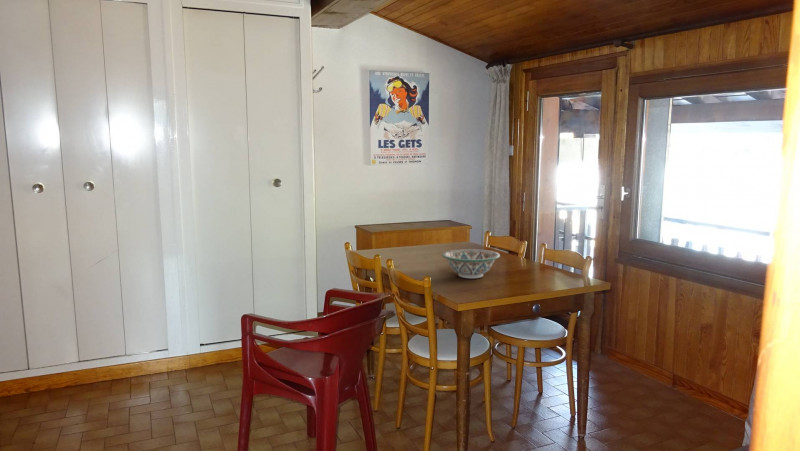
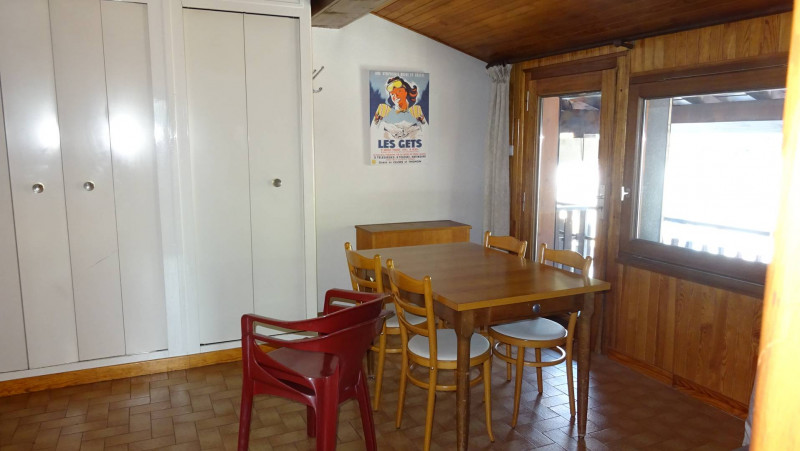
- decorative bowl [441,248,501,279]
